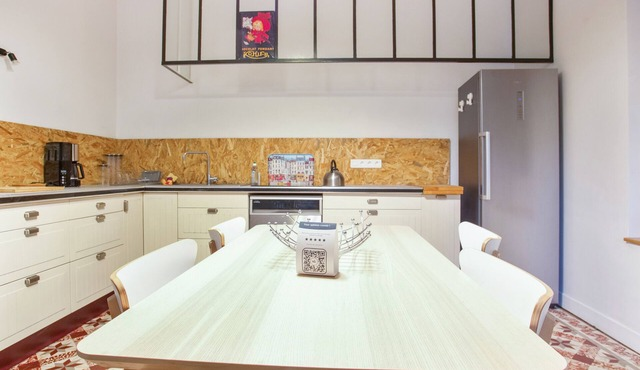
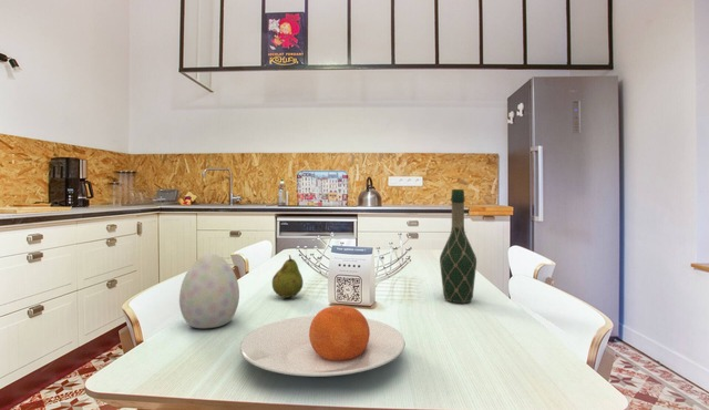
+ wine bottle [439,188,477,304]
+ plate [239,305,407,378]
+ decorative egg [178,254,240,329]
+ fruit [271,254,304,299]
